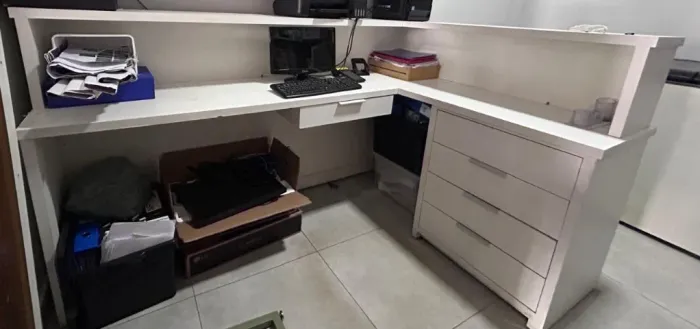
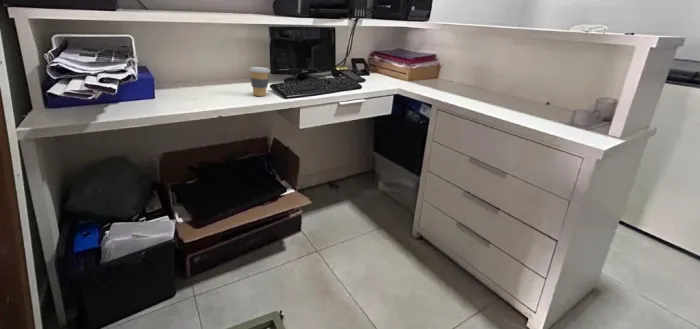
+ coffee cup [249,66,271,97]
